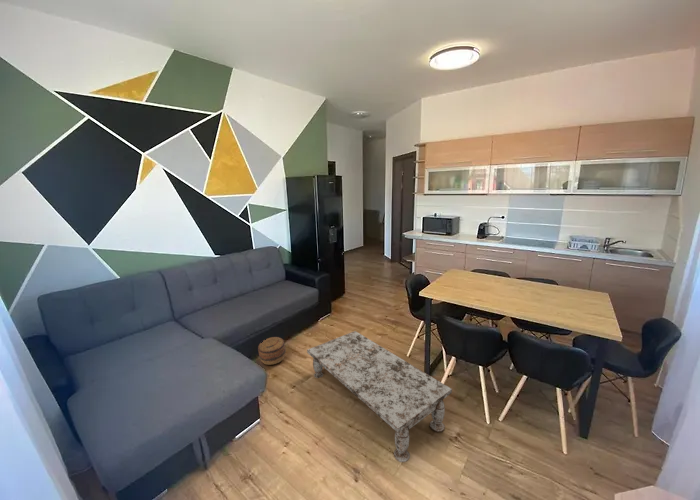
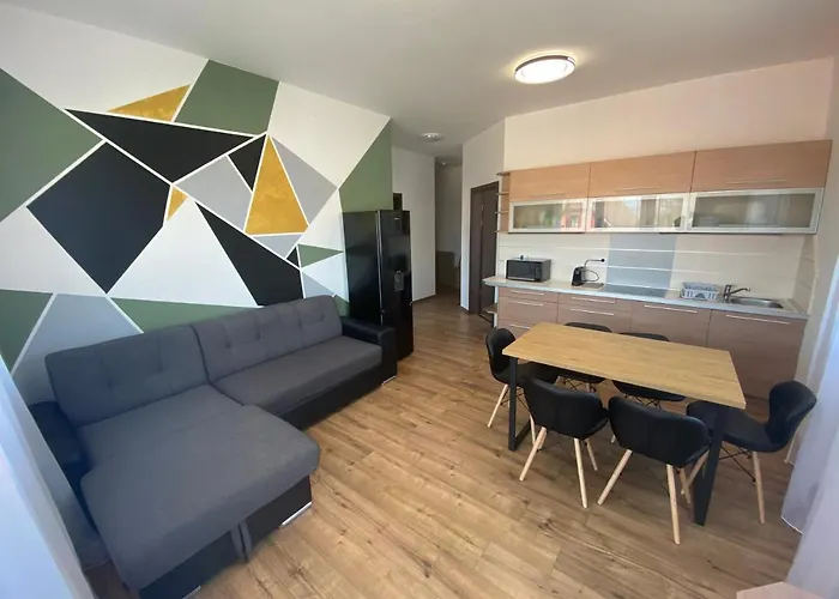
- coffee table [306,330,453,463]
- basket [257,336,287,366]
